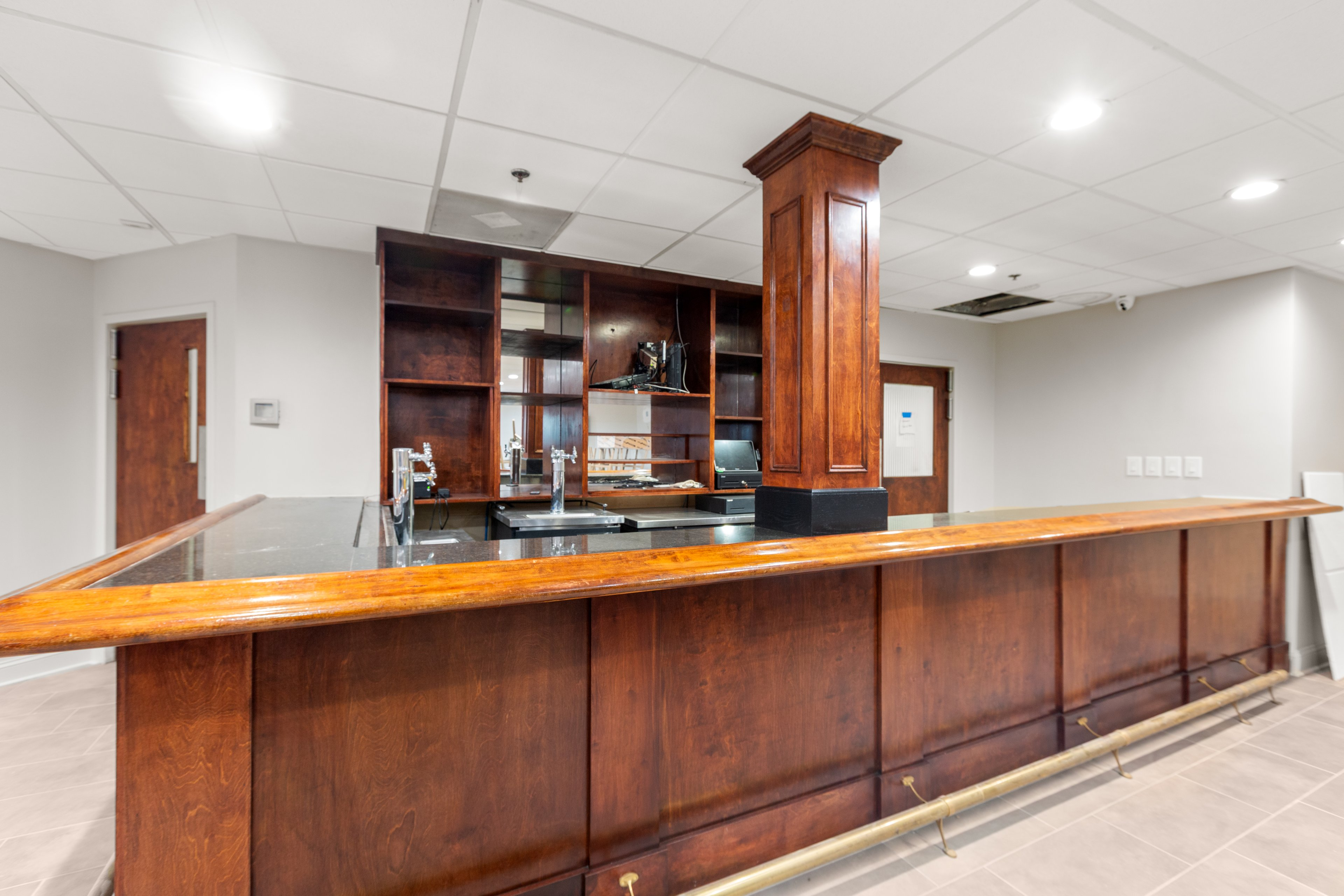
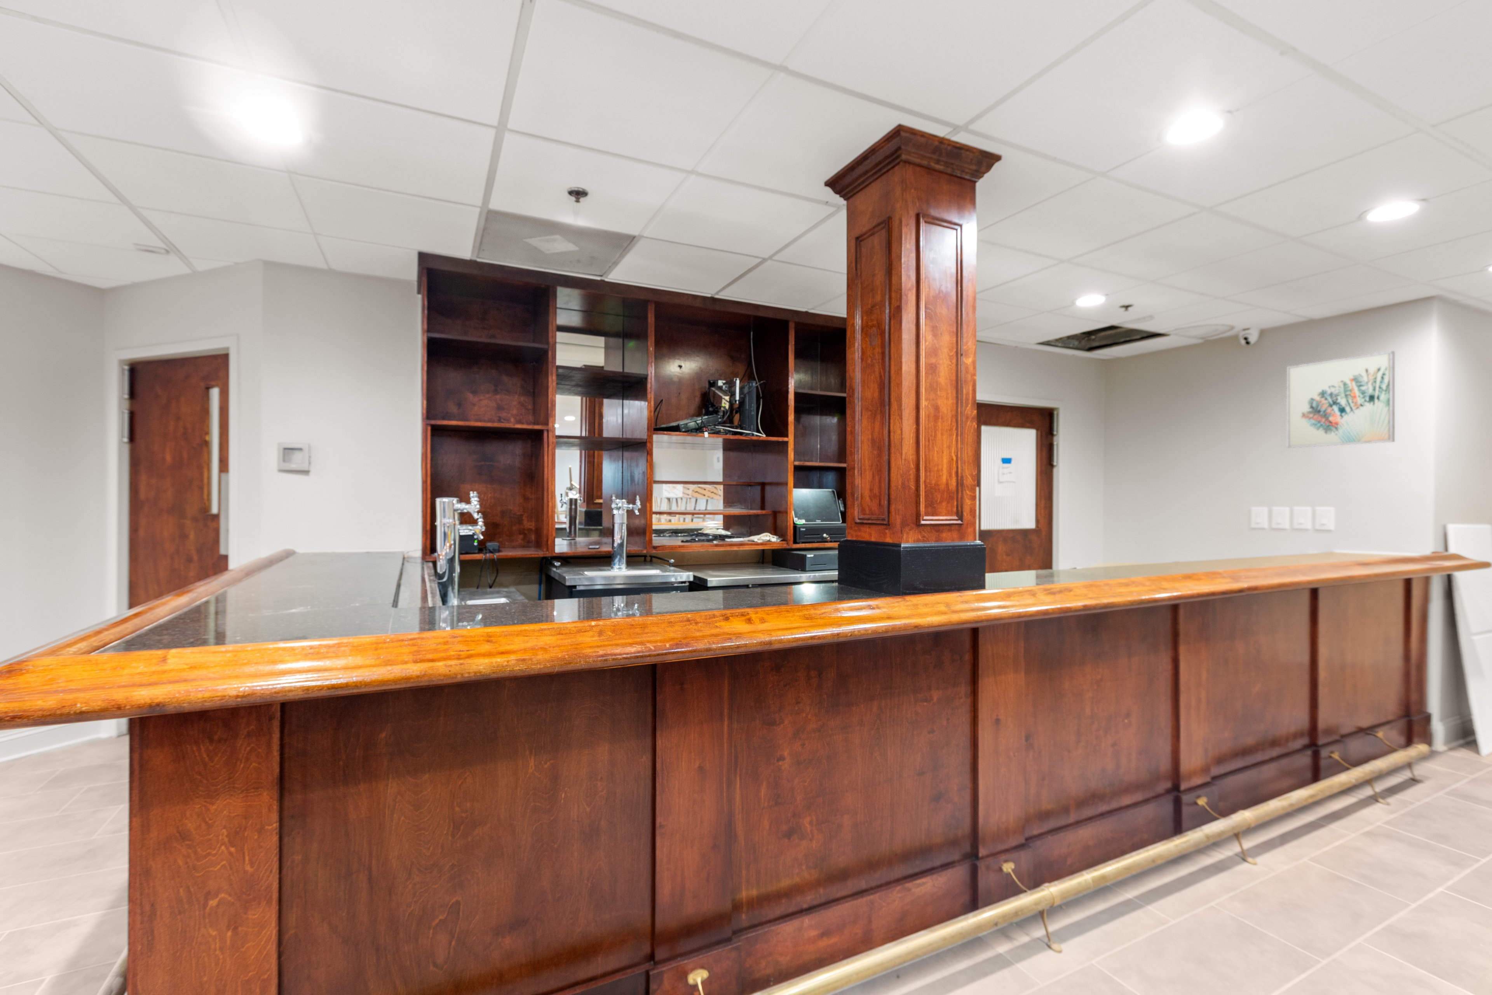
+ wall art [1287,351,1395,449]
